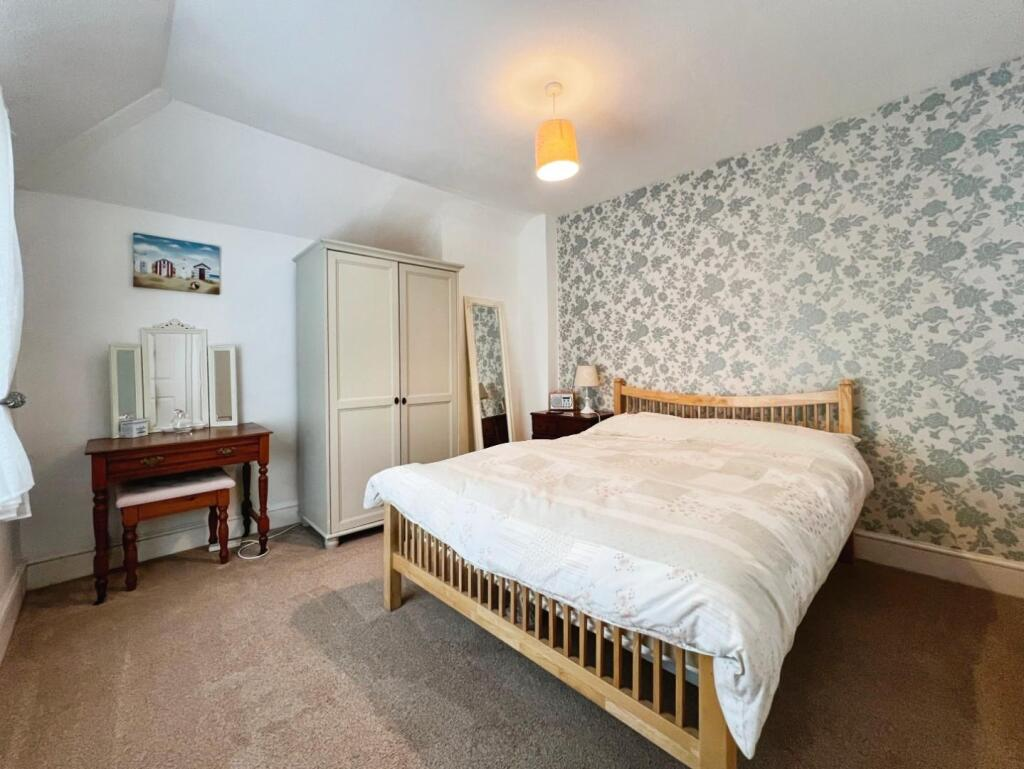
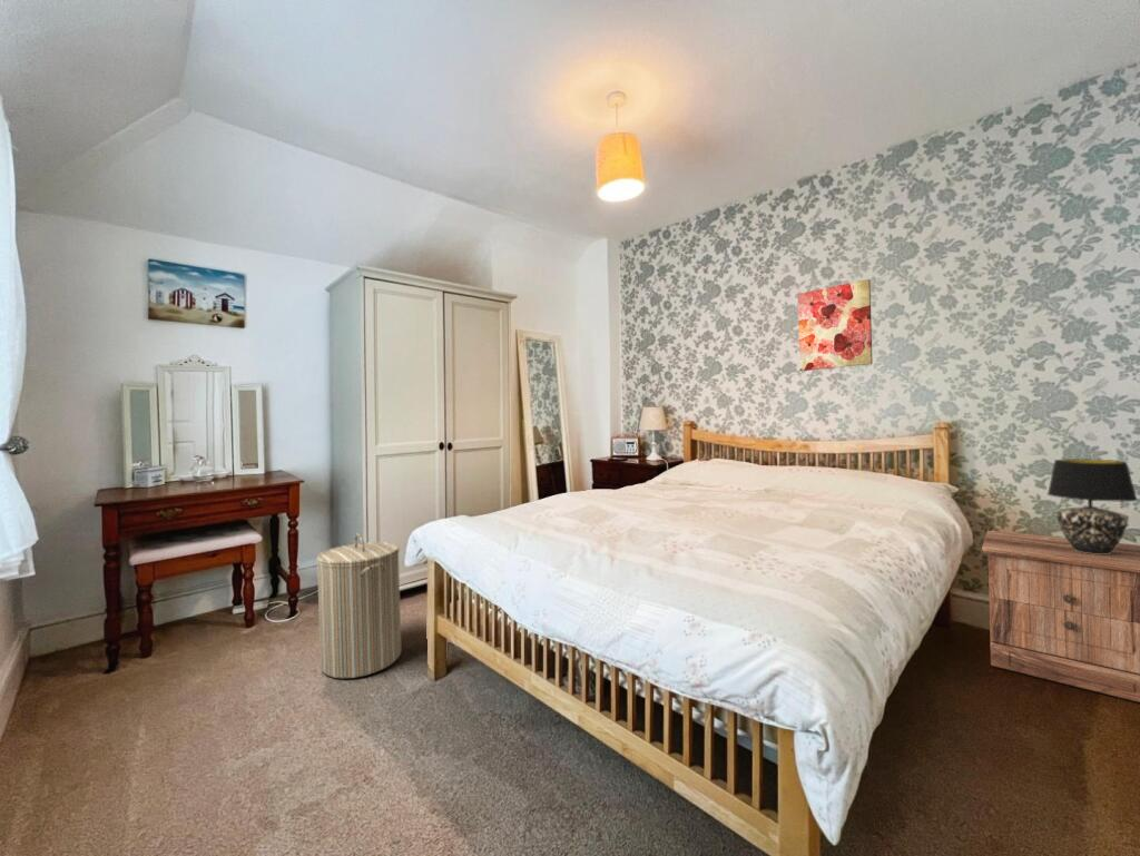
+ wall art [797,278,874,372]
+ laundry hamper [315,532,402,679]
+ table lamp [1046,459,1139,554]
+ nightstand [981,530,1140,704]
